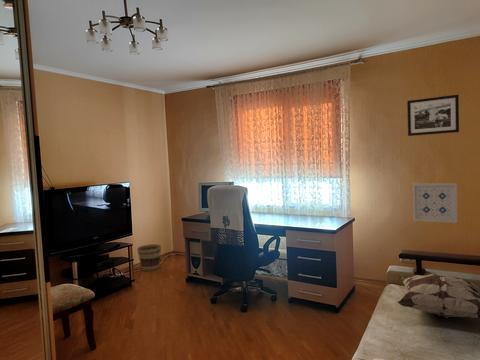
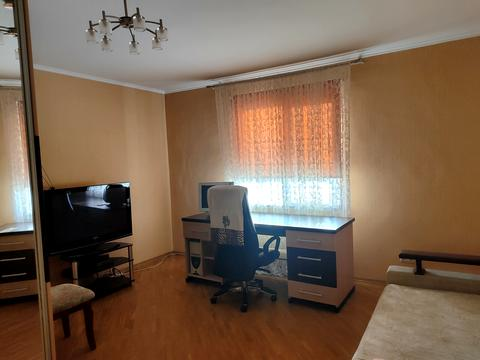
- decorative pillow [396,273,480,319]
- basket [136,243,162,272]
- picture frame [406,94,460,137]
- wall art [412,182,458,224]
